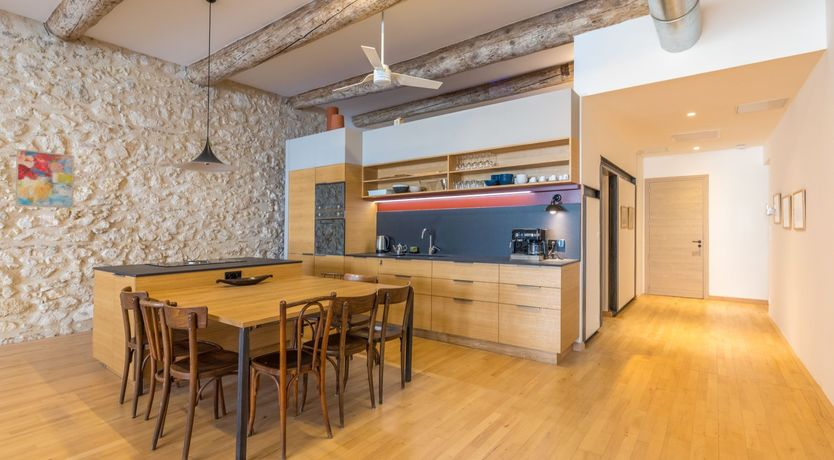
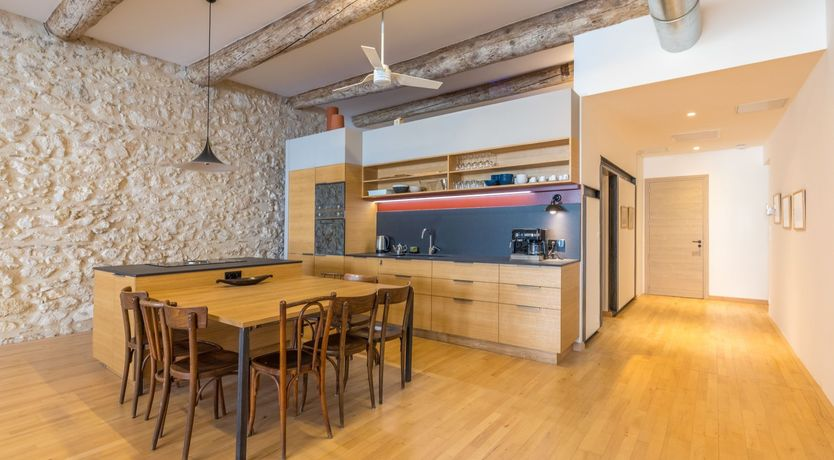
- wall art [14,148,75,209]
